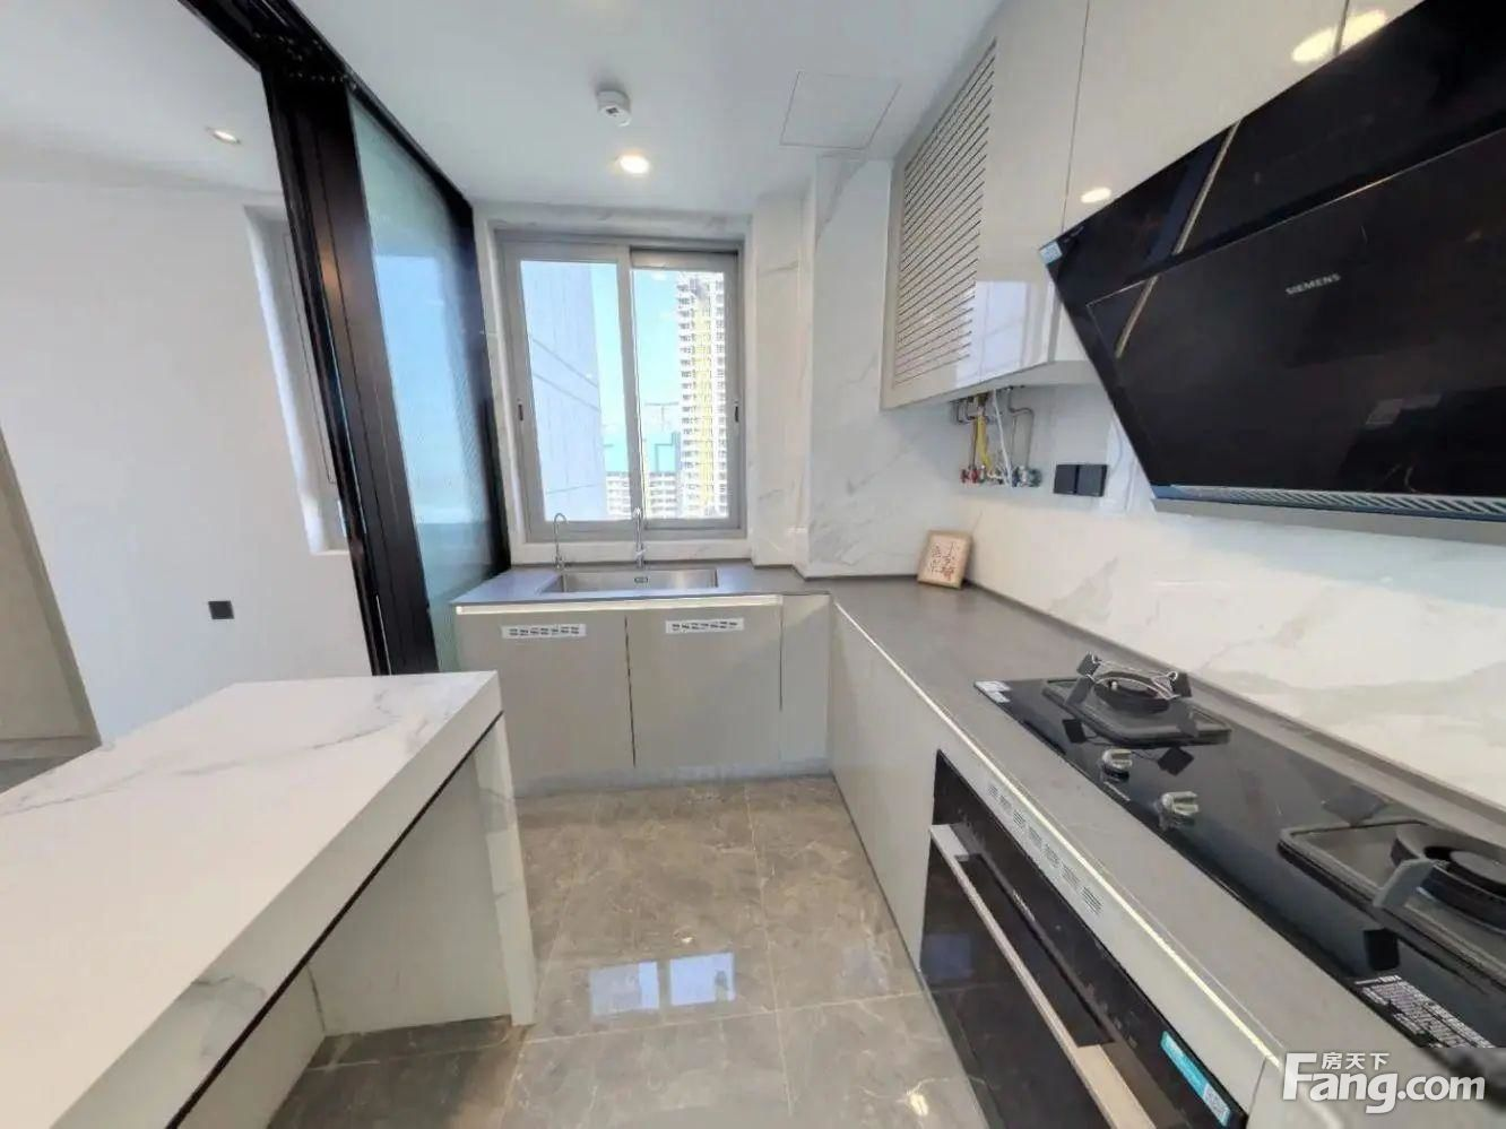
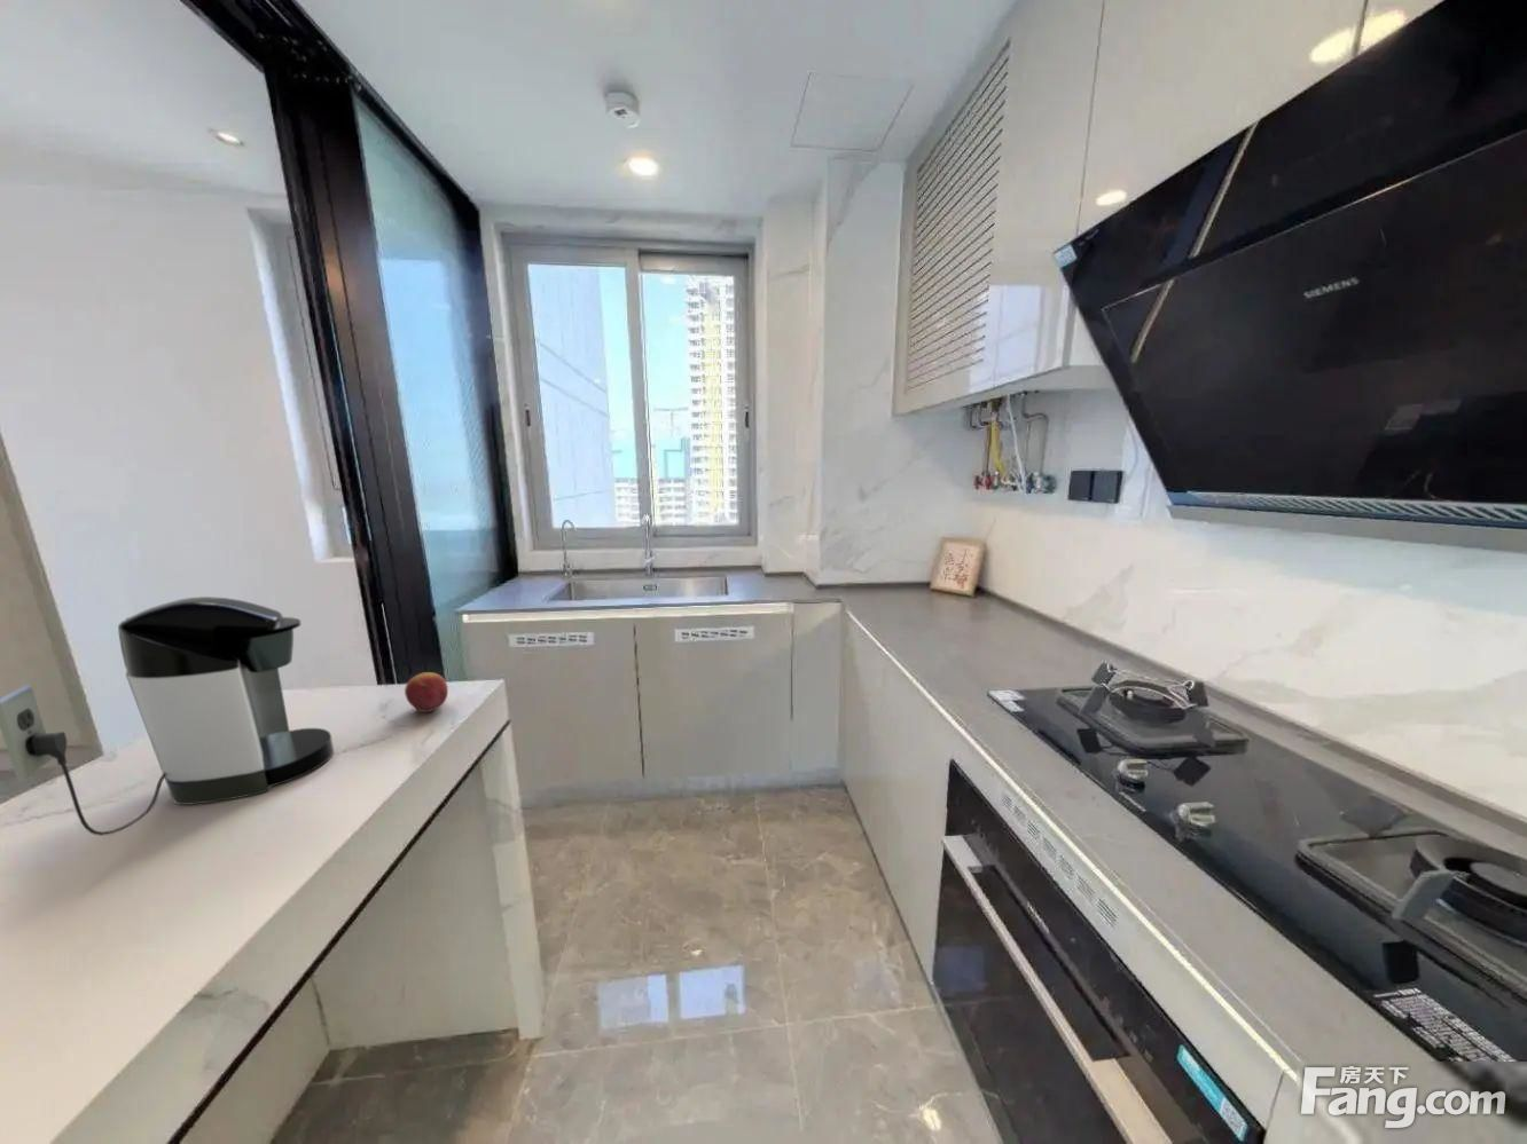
+ coffee maker [0,596,334,838]
+ fruit [404,671,450,714]
